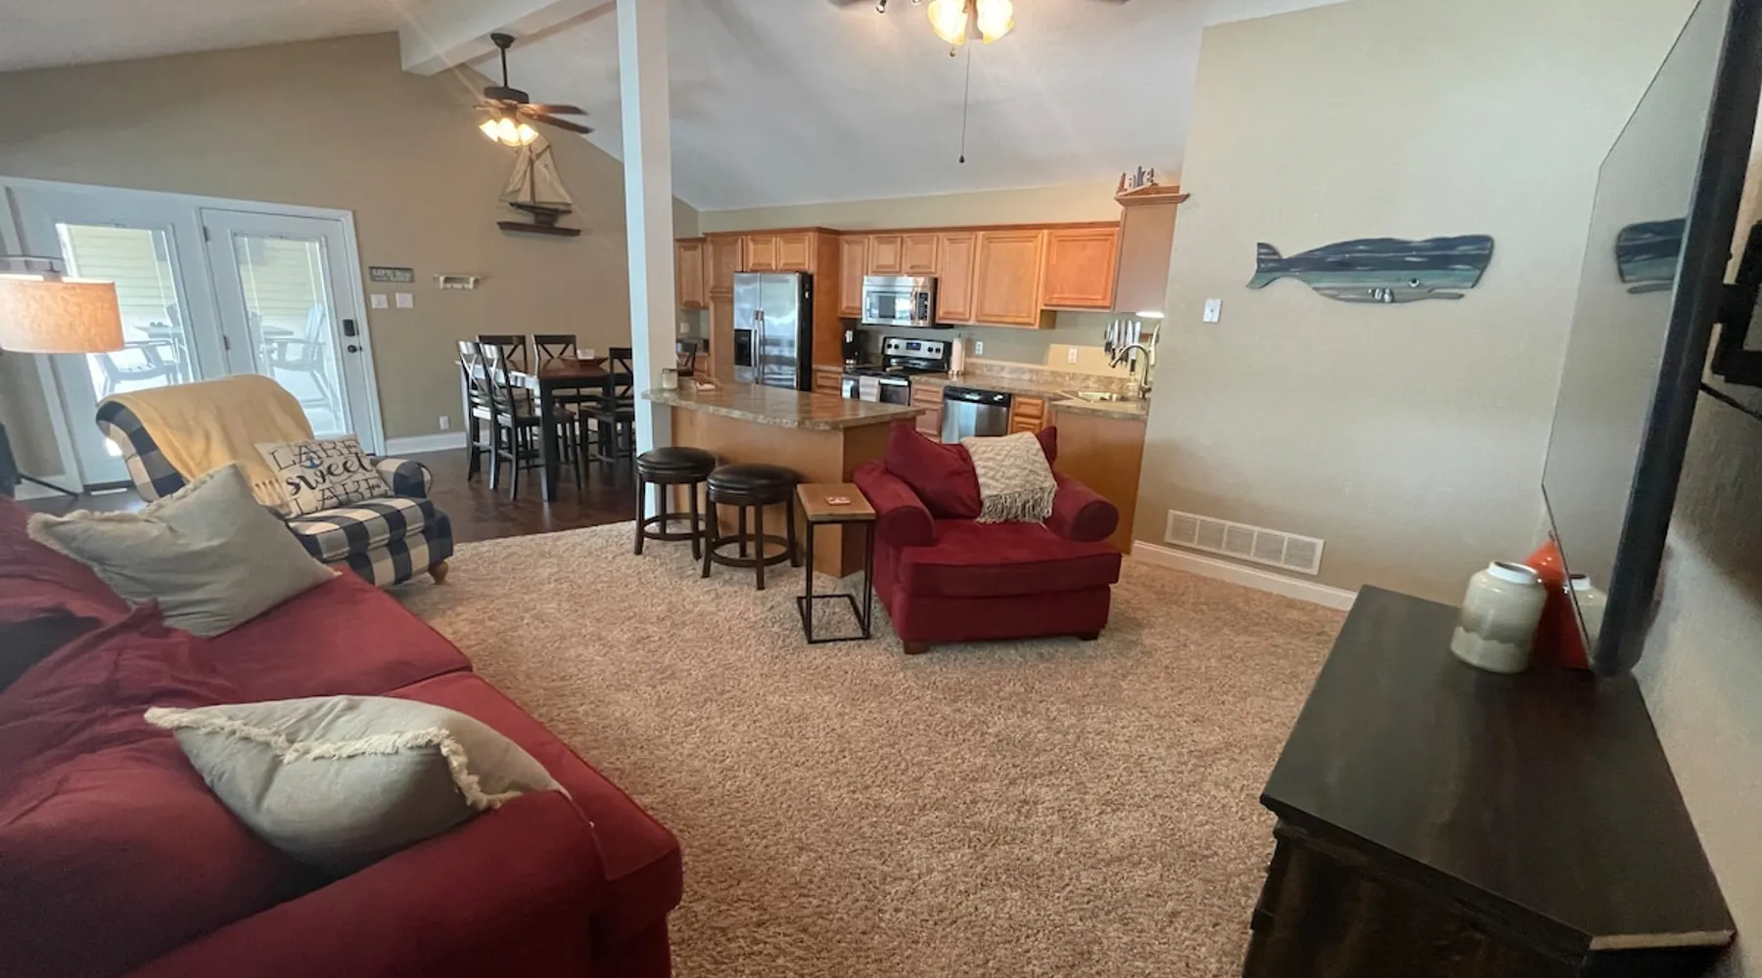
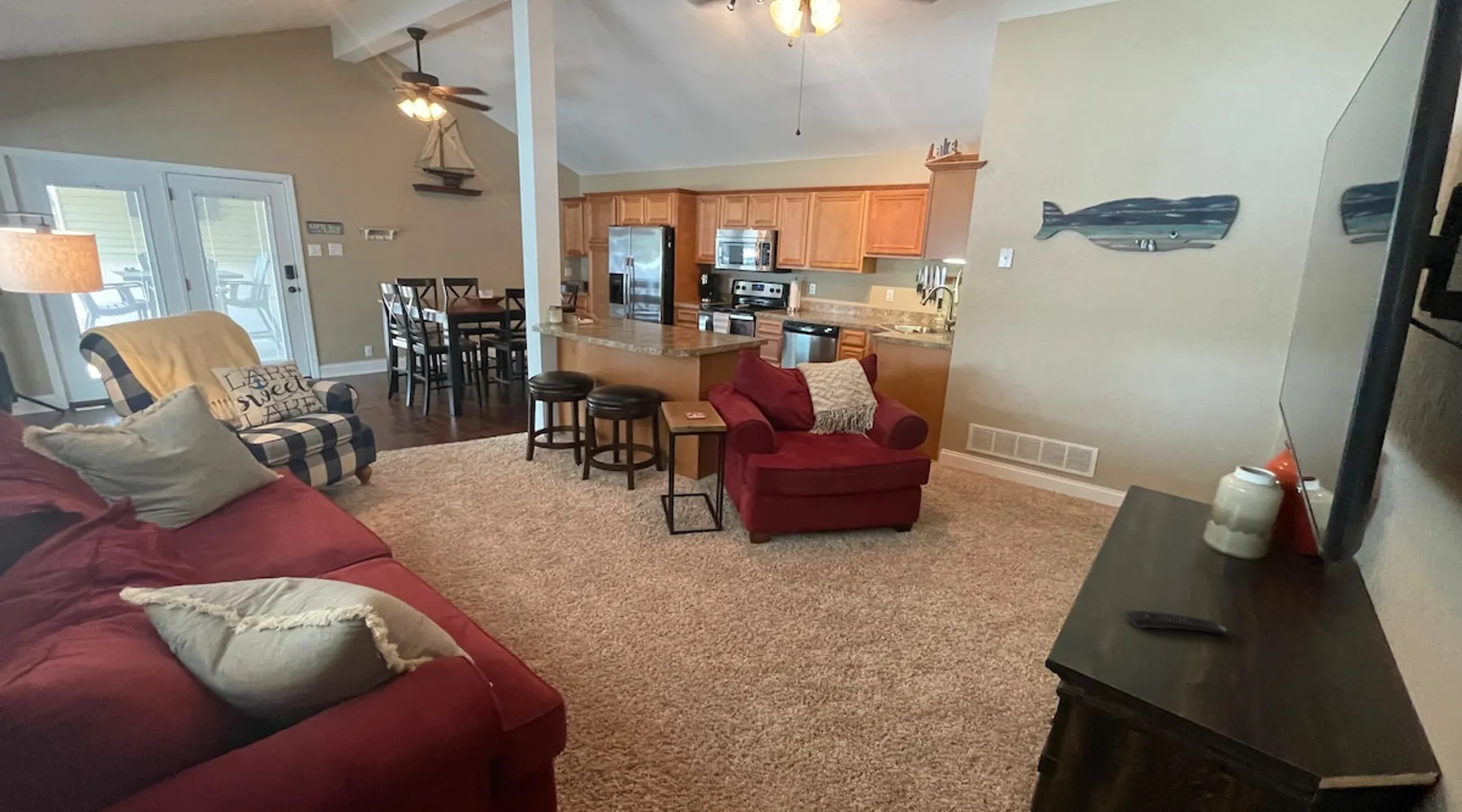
+ remote control [1125,610,1227,634]
